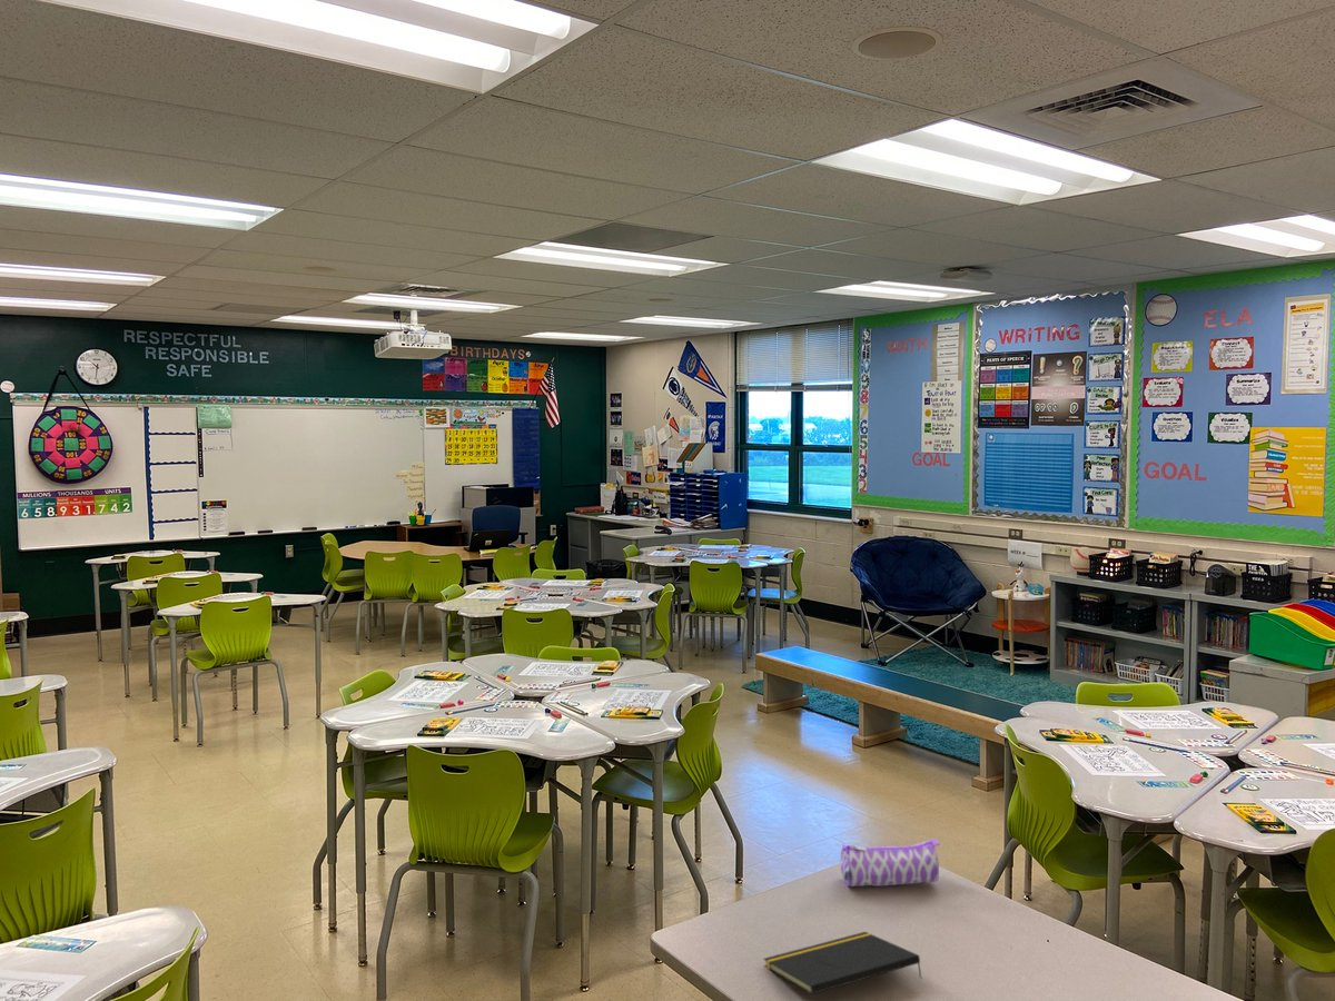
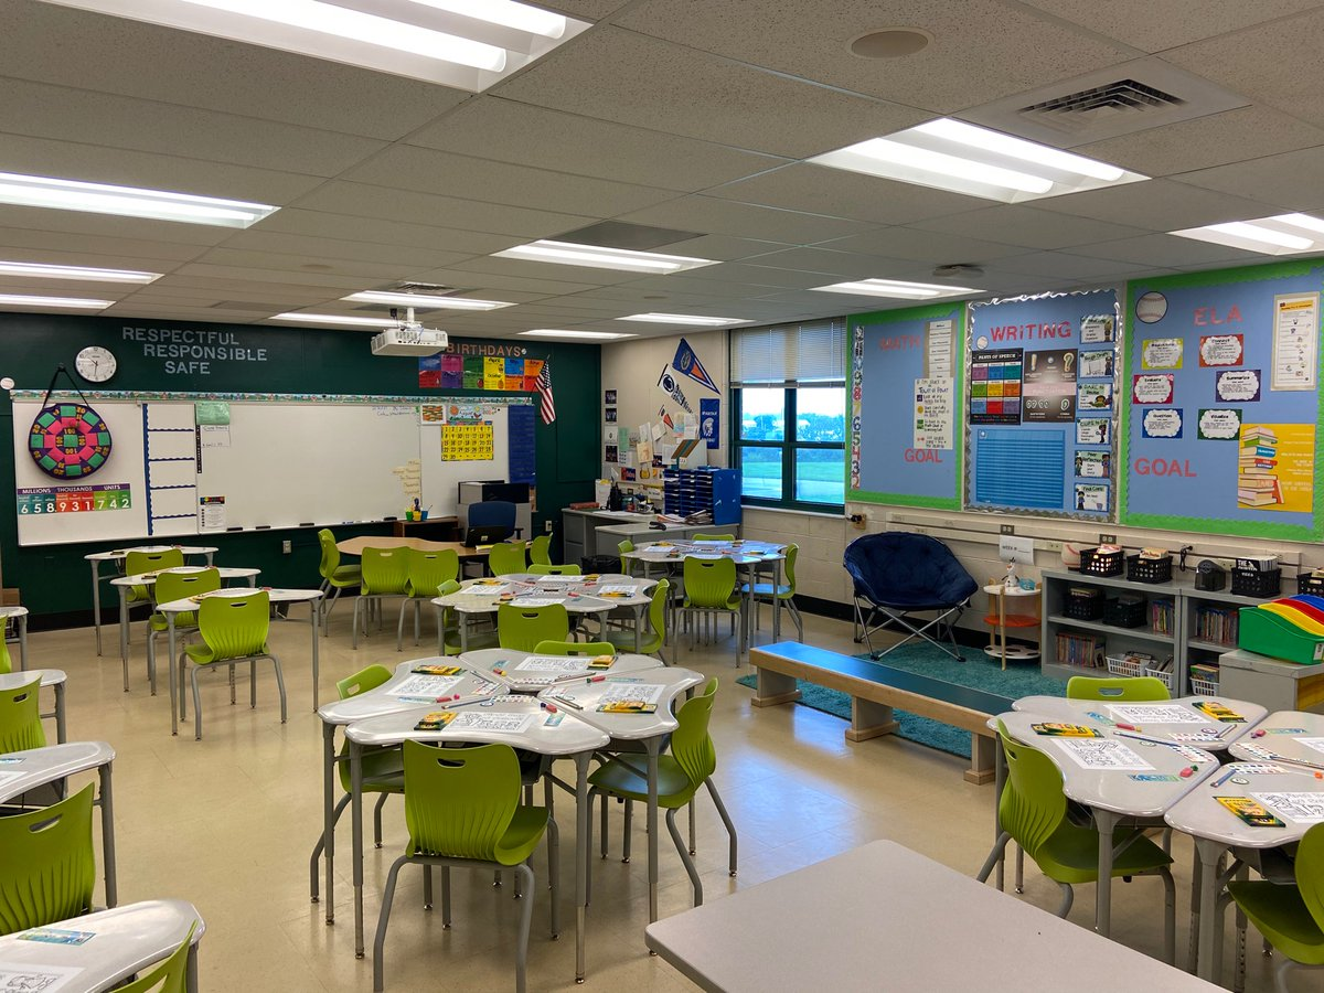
- notepad [763,931,923,995]
- pencil case [840,838,941,888]
